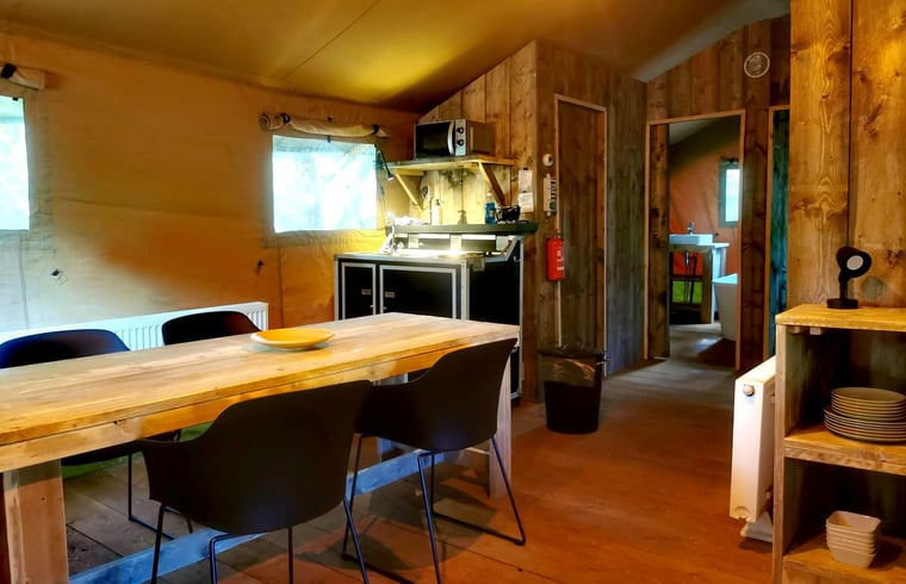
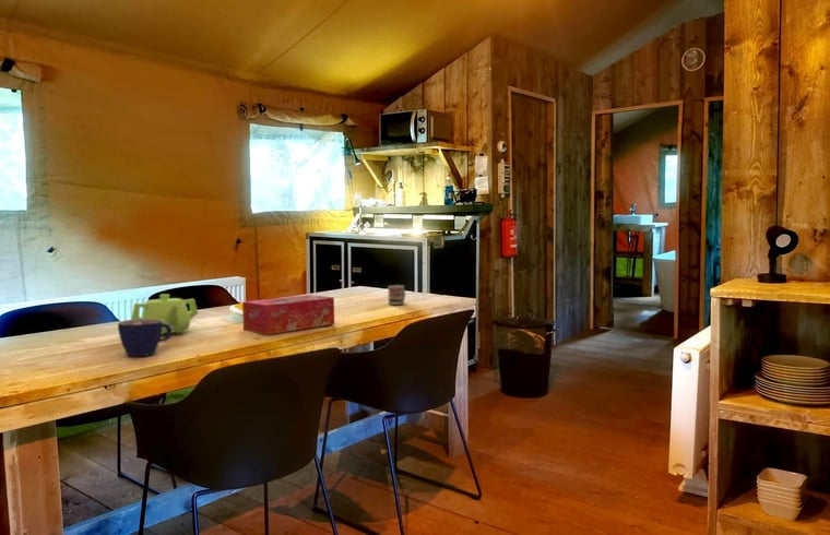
+ cup [117,319,173,357]
+ tissue box [241,294,335,335]
+ cup [387,284,406,306]
+ teapot [130,293,199,336]
